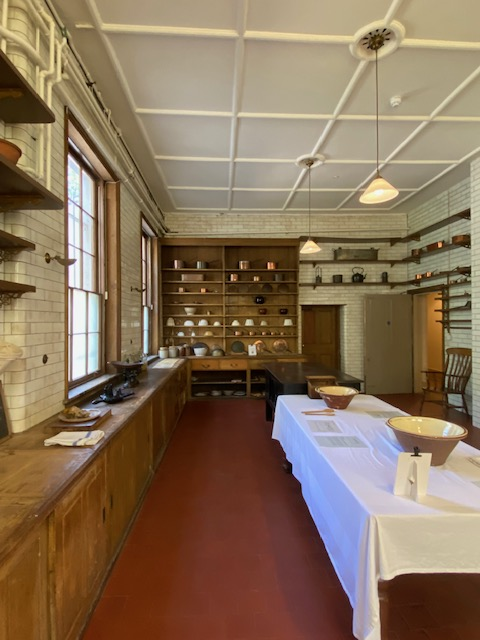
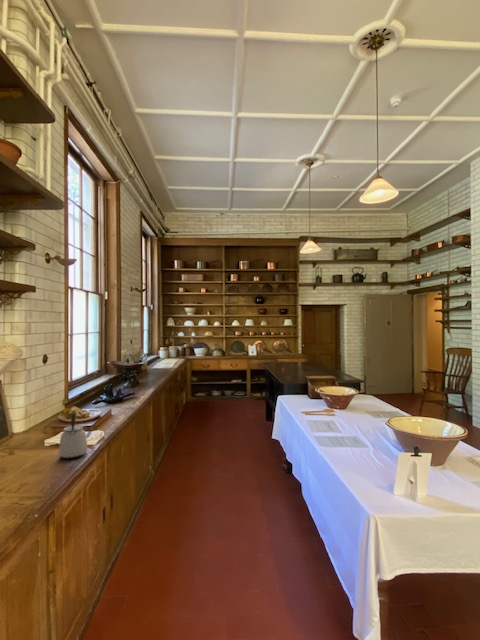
+ kettle [58,409,88,460]
